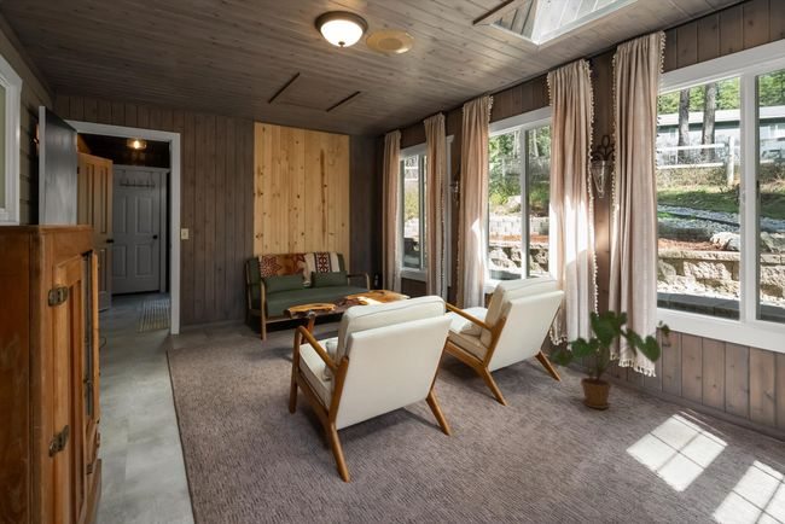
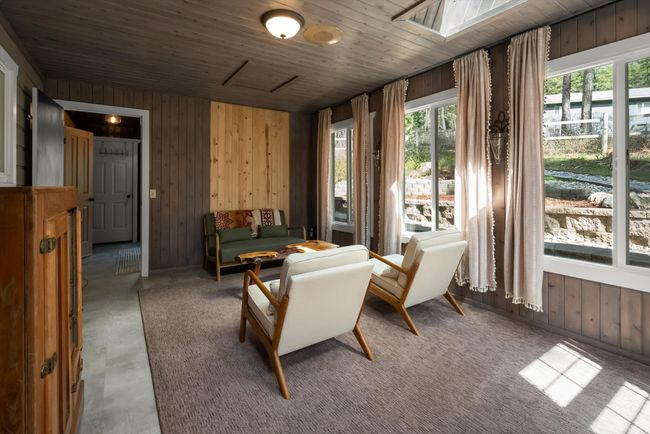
- house plant [550,309,673,411]
